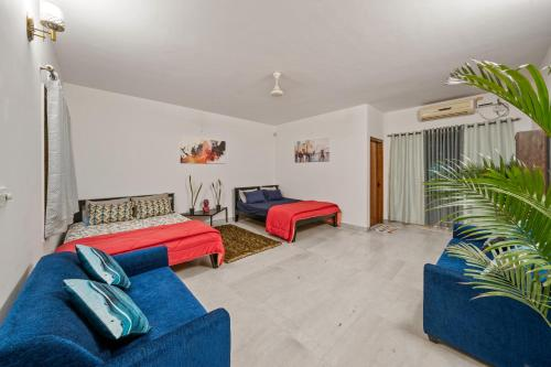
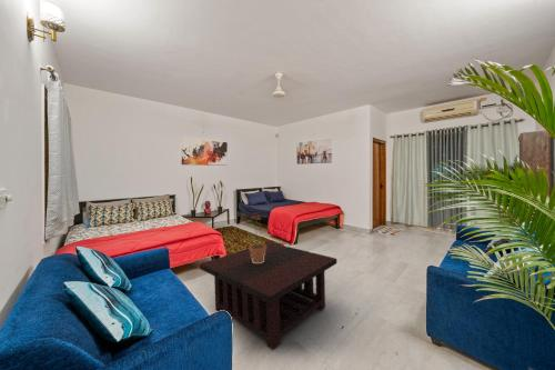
+ coffee table [199,241,337,351]
+ potted plant [249,213,272,263]
